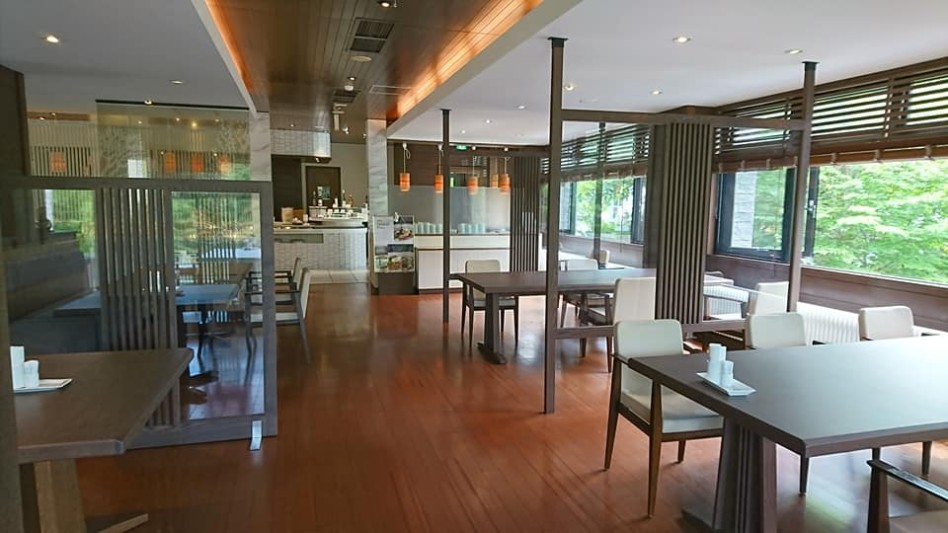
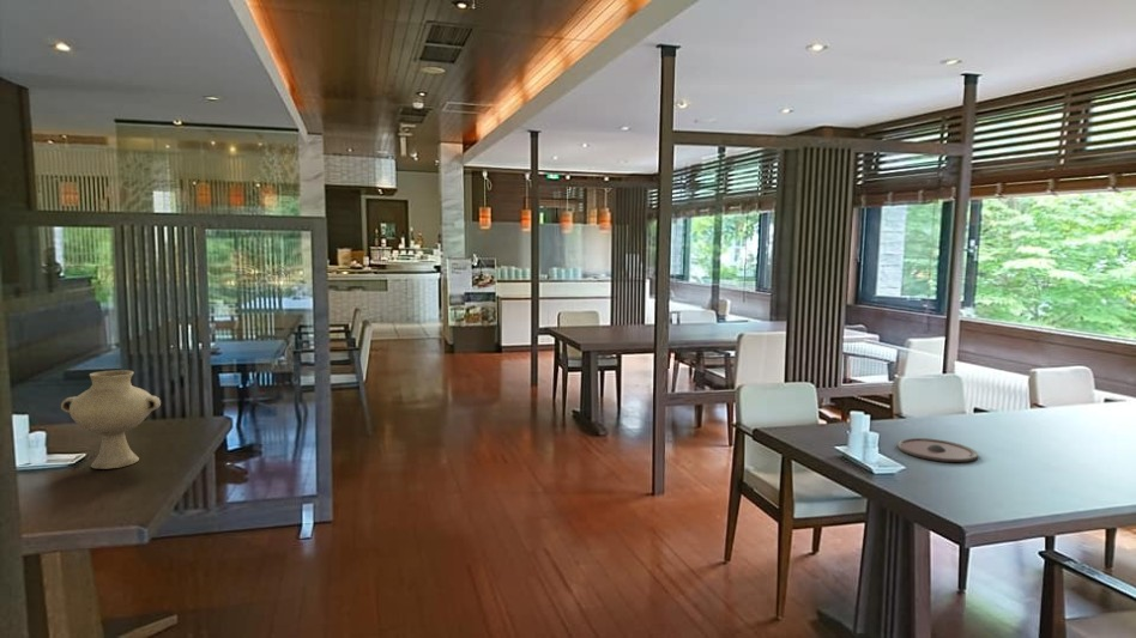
+ vase [60,369,162,470]
+ plate [896,437,980,463]
